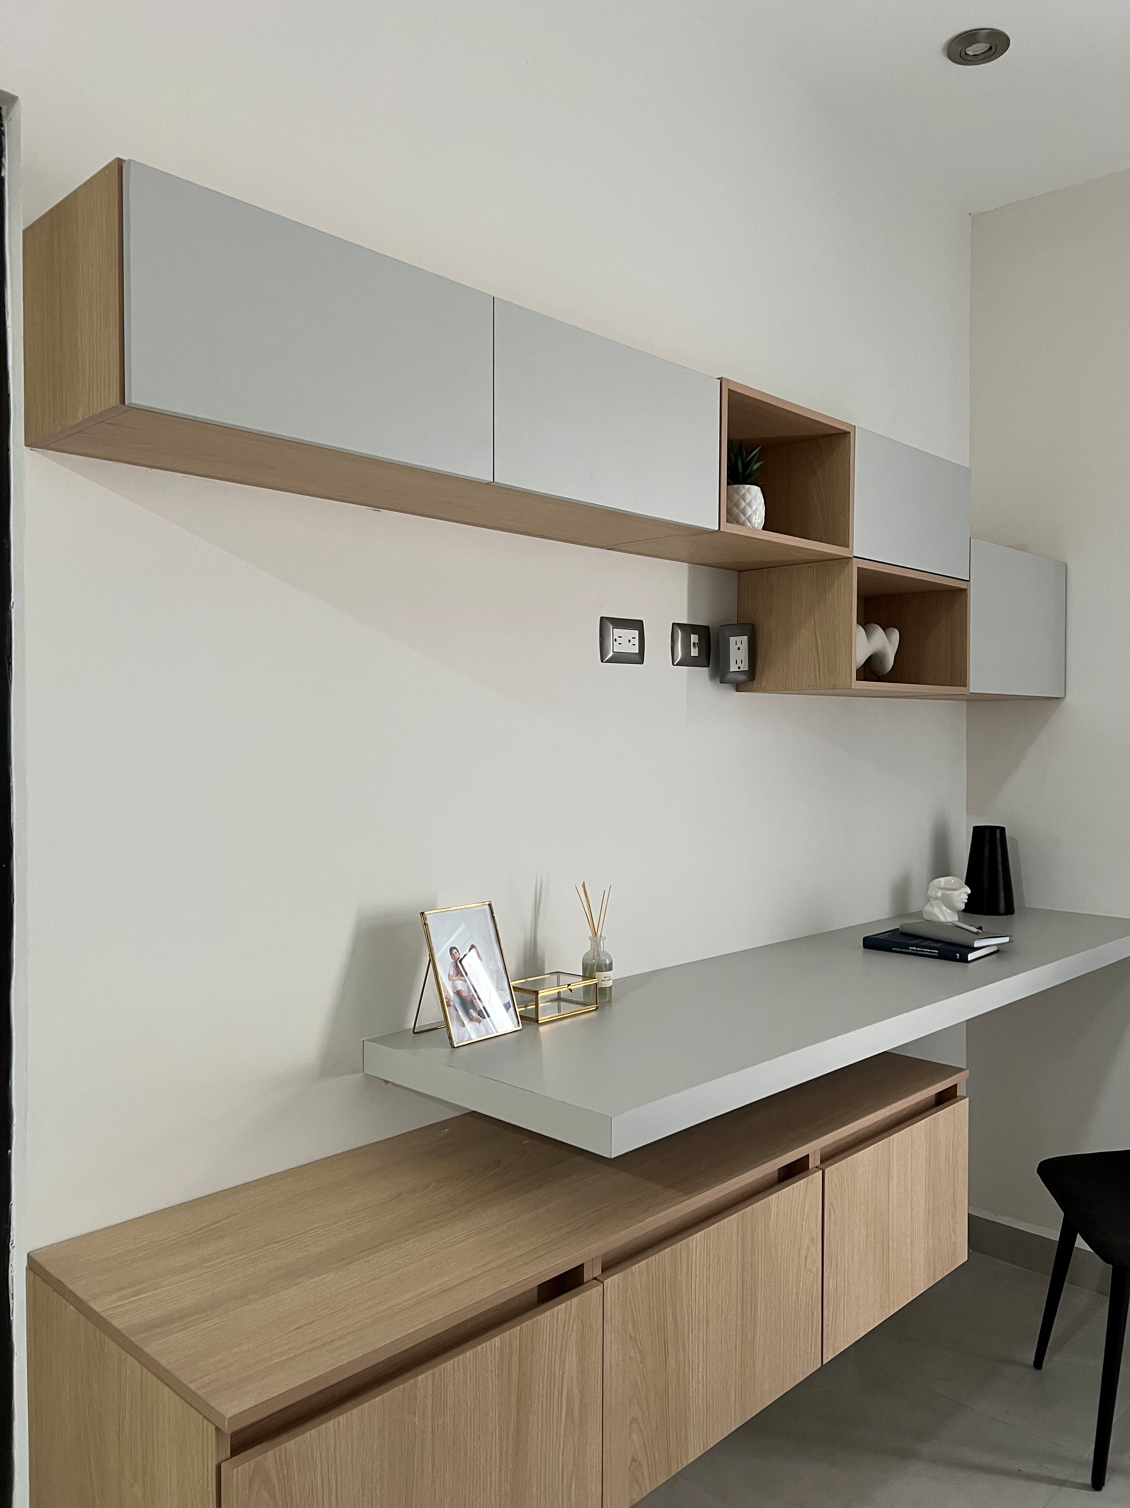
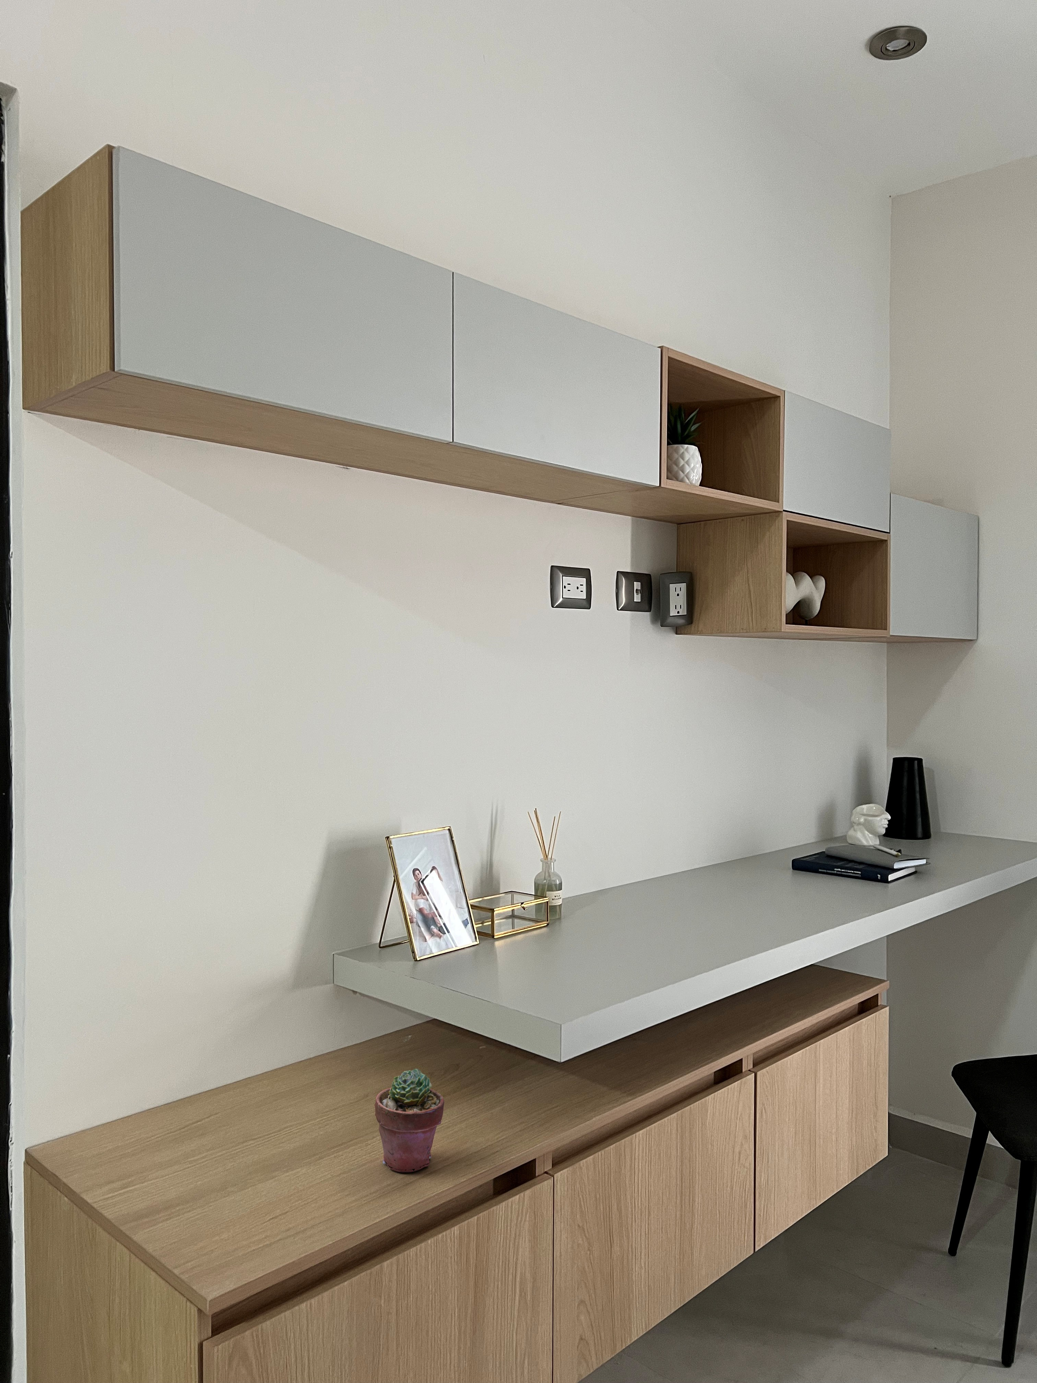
+ potted succulent [374,1068,444,1173]
